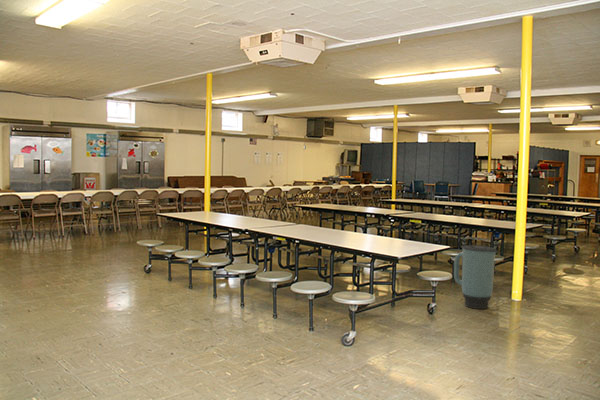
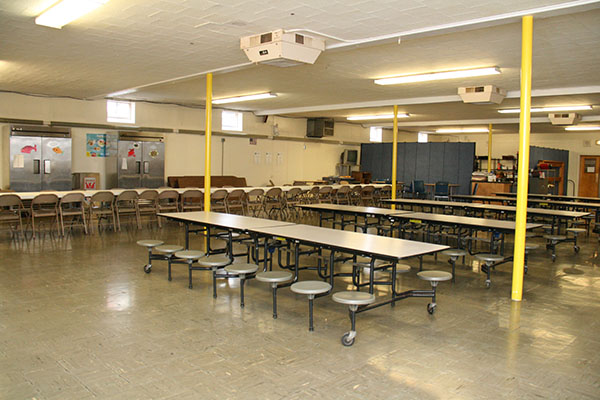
- trash can [453,244,499,310]
